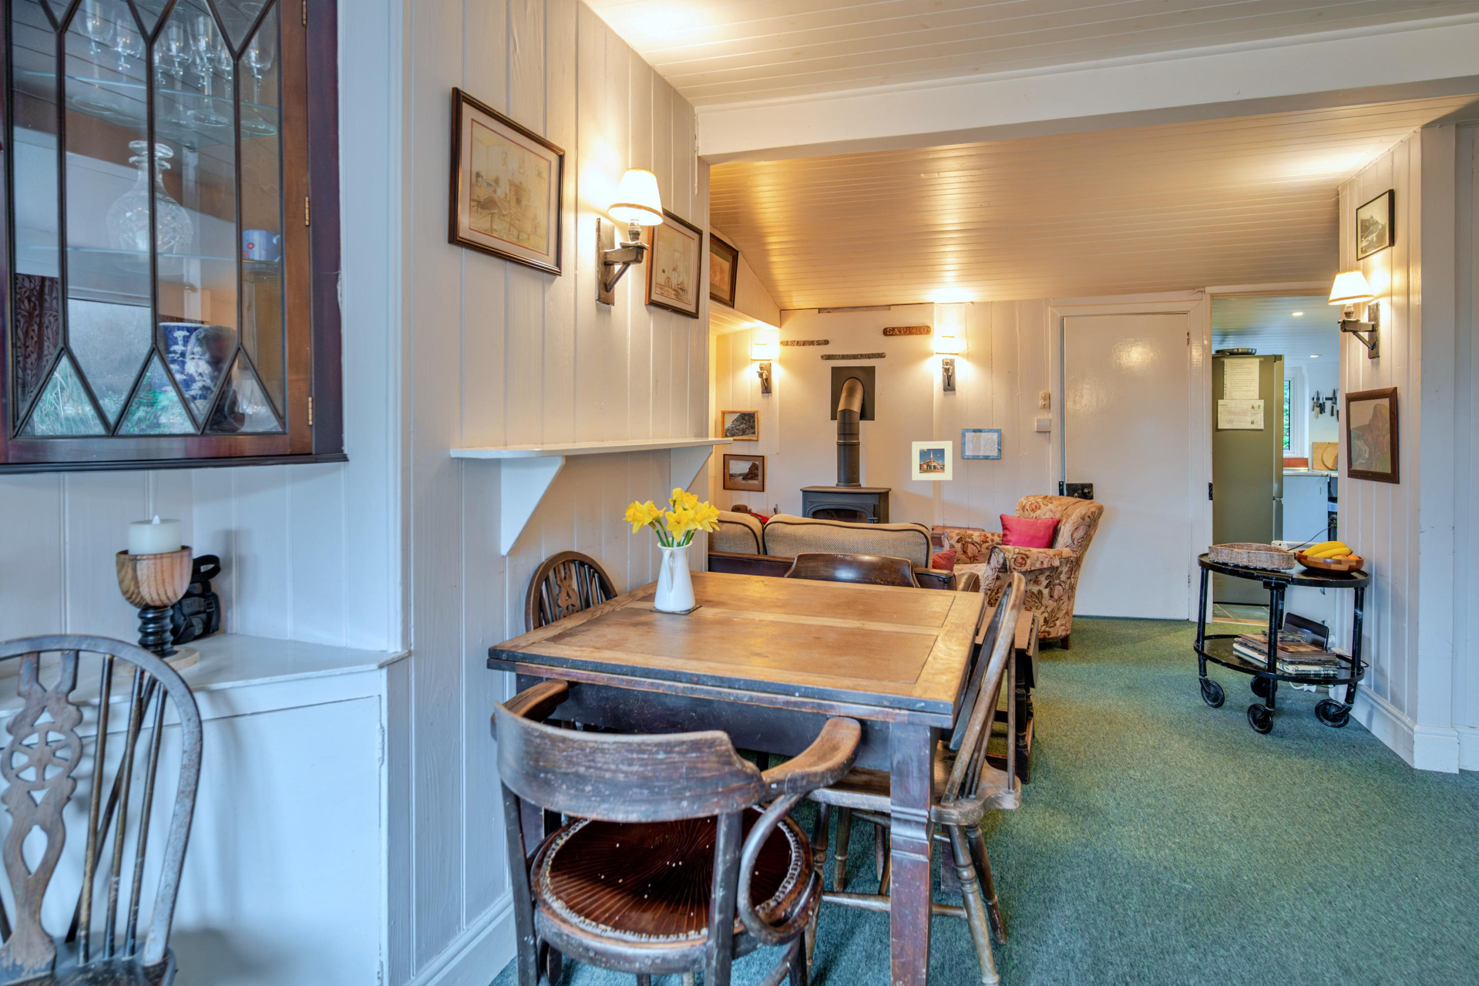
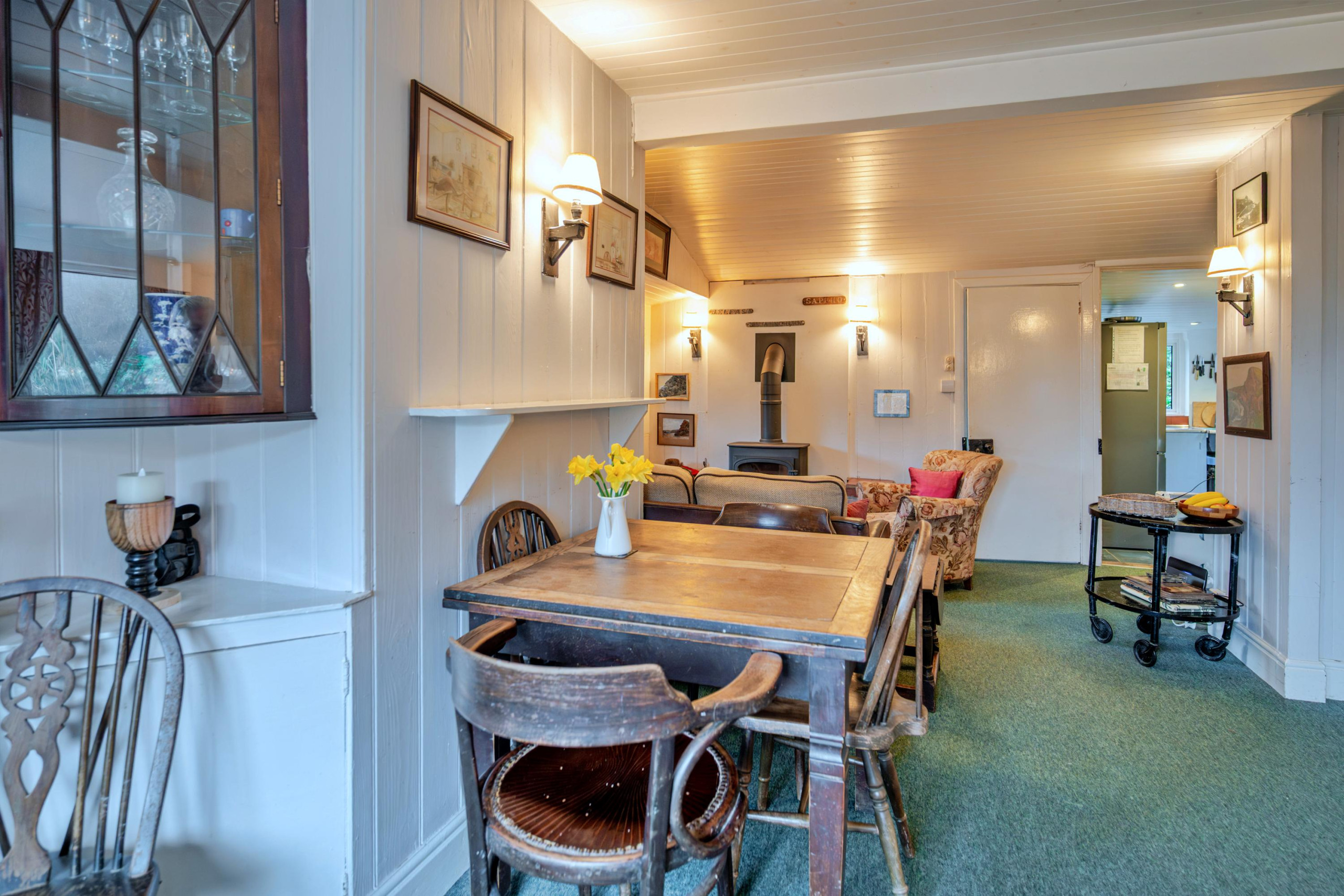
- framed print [911,440,953,481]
